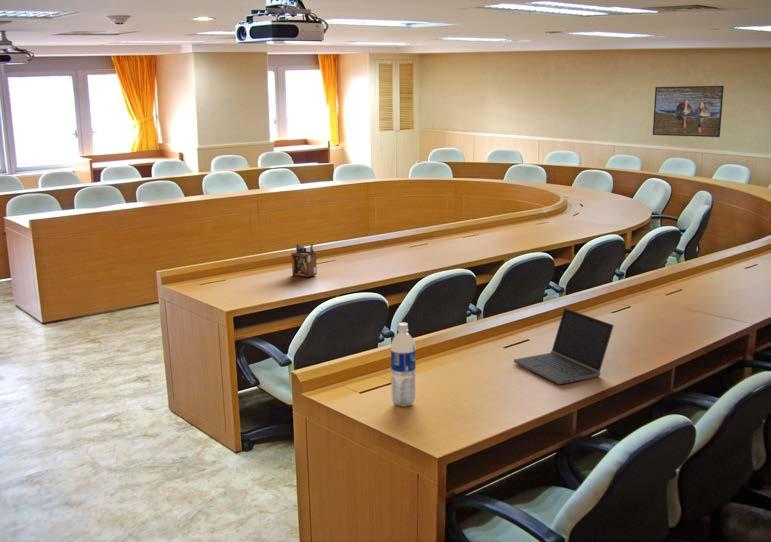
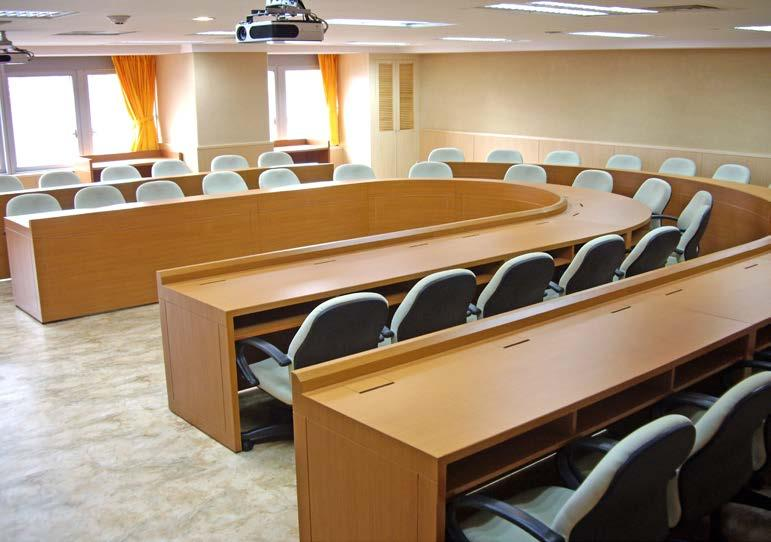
- laptop computer [513,307,615,385]
- water bottle [390,322,417,408]
- desk organizer [290,243,318,278]
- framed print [652,85,725,138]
